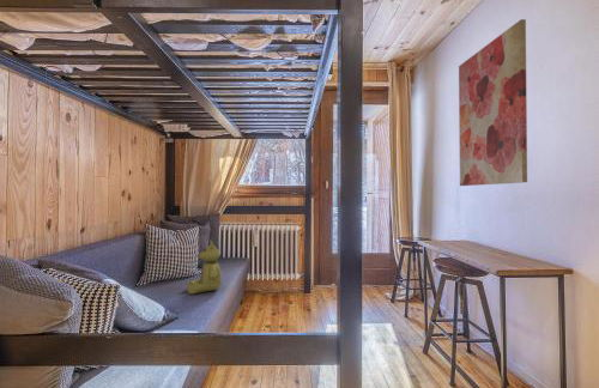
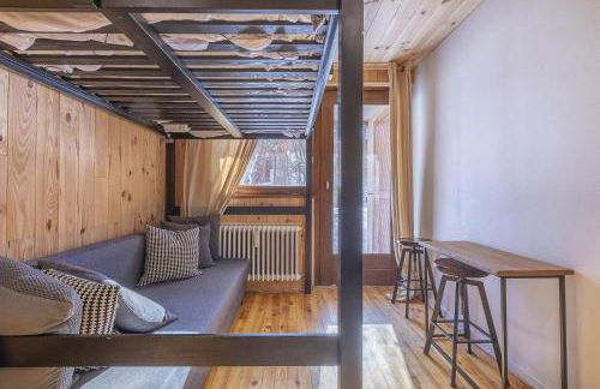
- stuffed bear [186,240,223,295]
- wall art [458,18,528,187]
